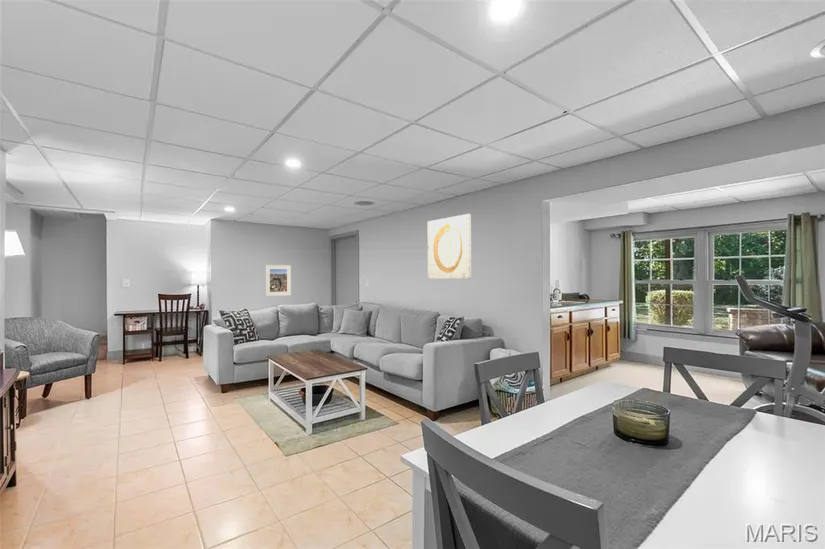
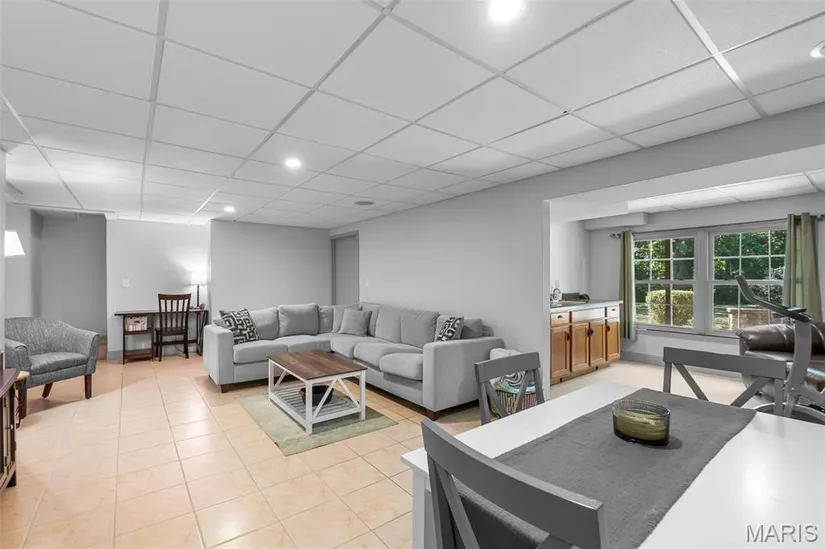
- wall art [427,213,472,280]
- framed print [264,264,292,297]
